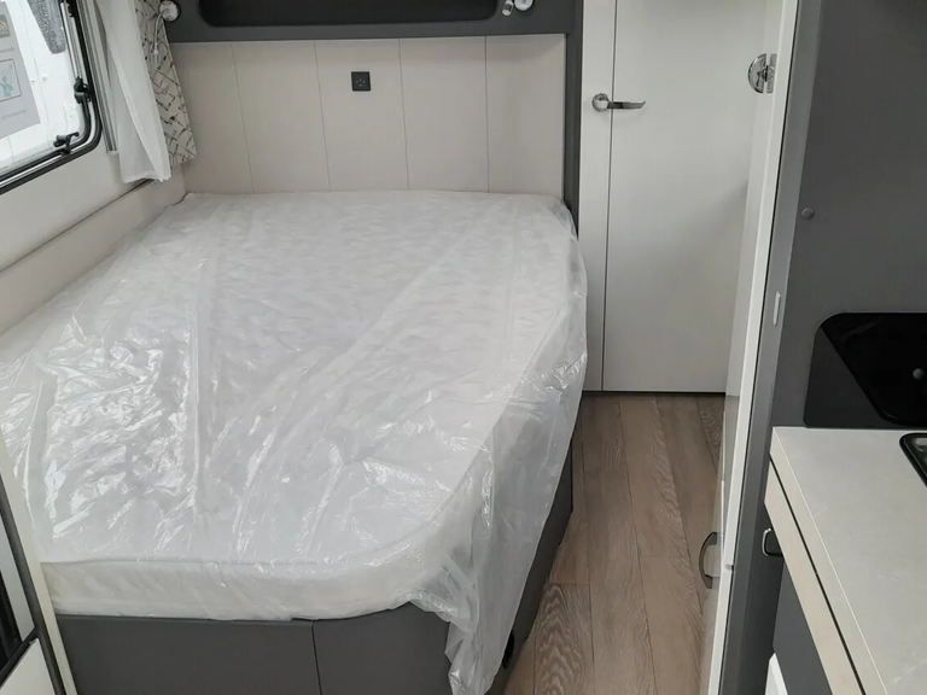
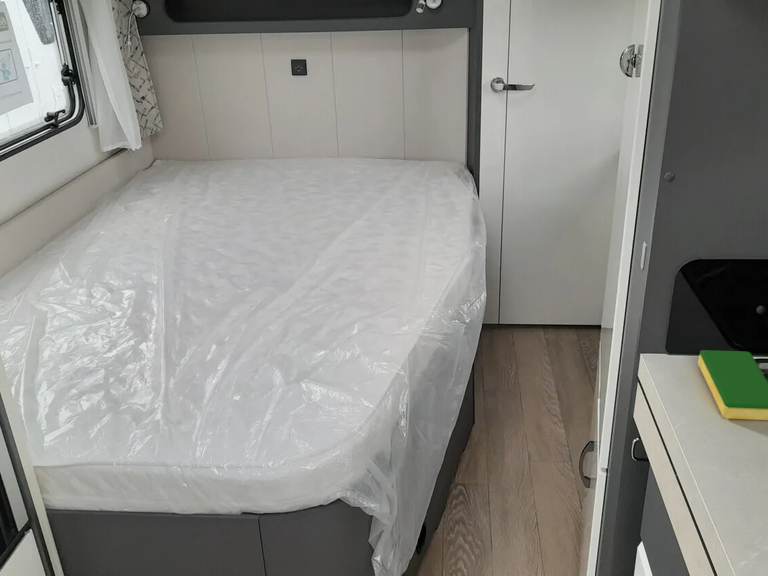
+ dish sponge [697,349,768,421]
